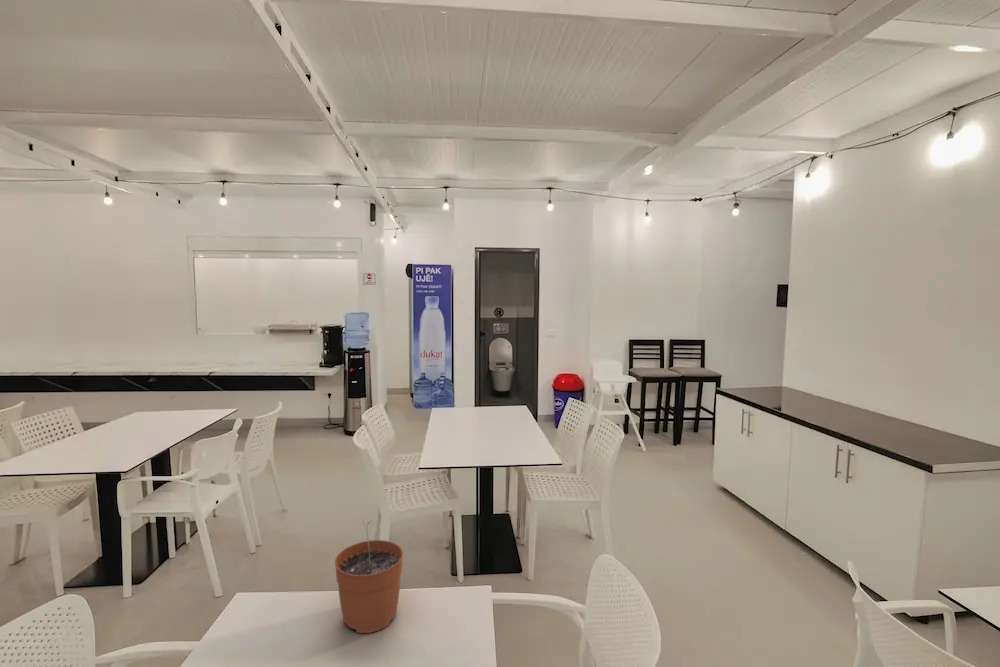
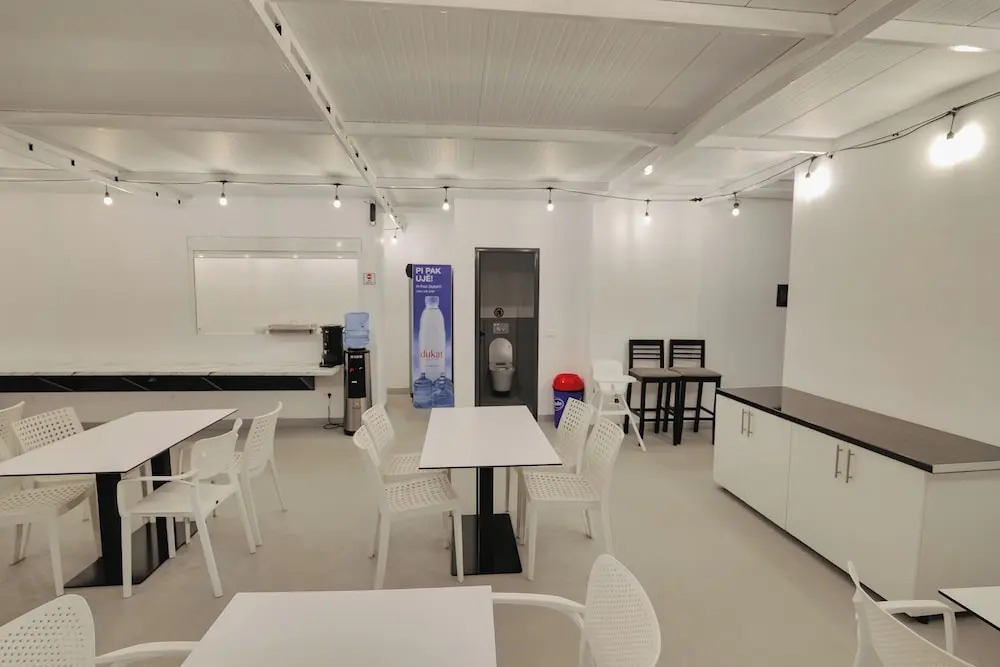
- plant pot [334,519,404,634]
